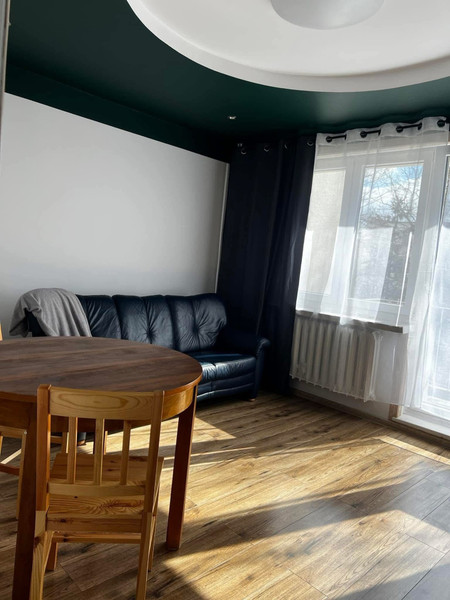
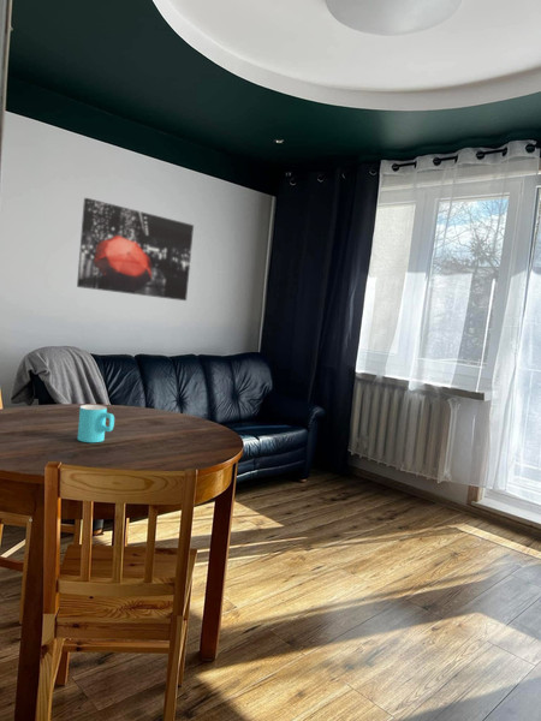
+ cup [77,404,115,443]
+ wall art [76,197,195,302]
